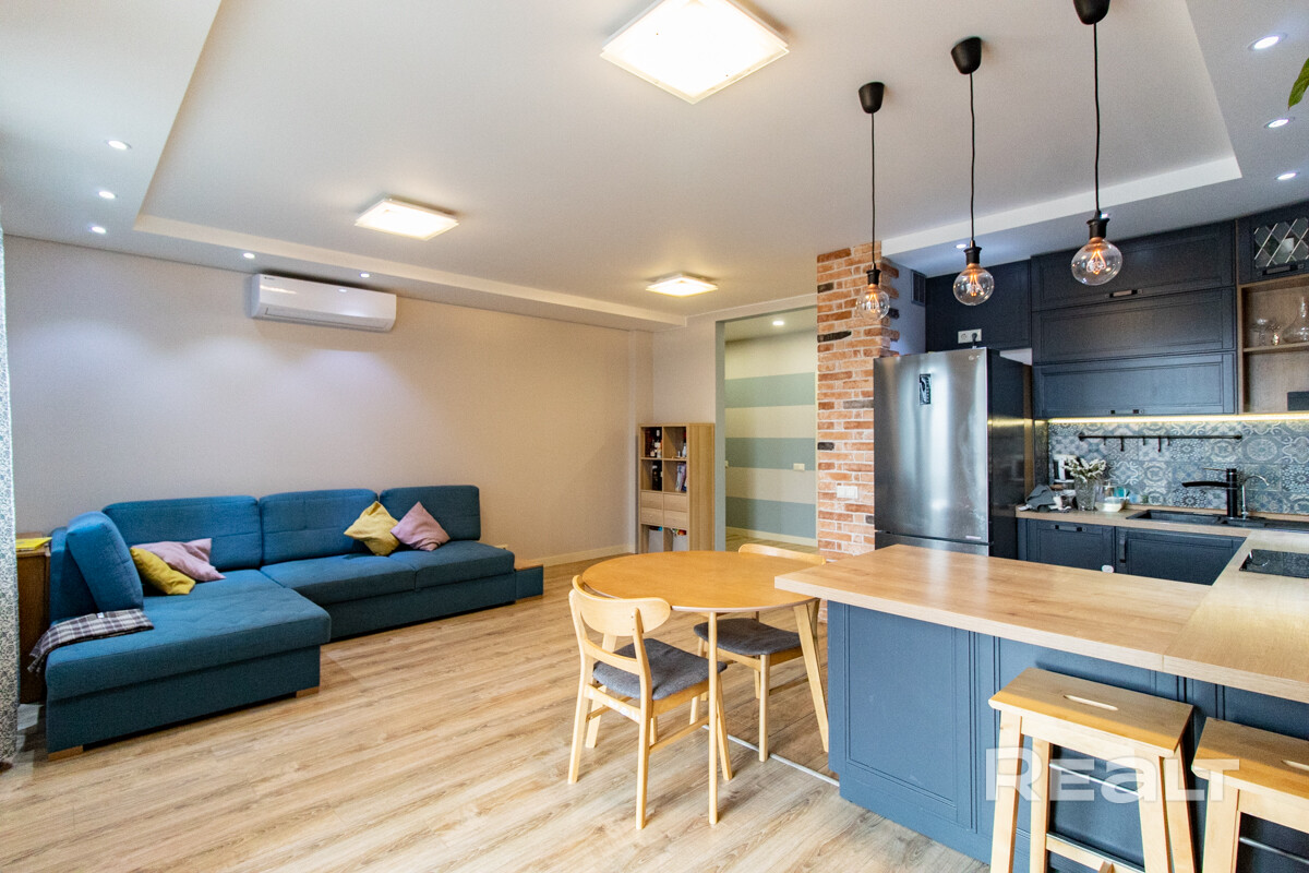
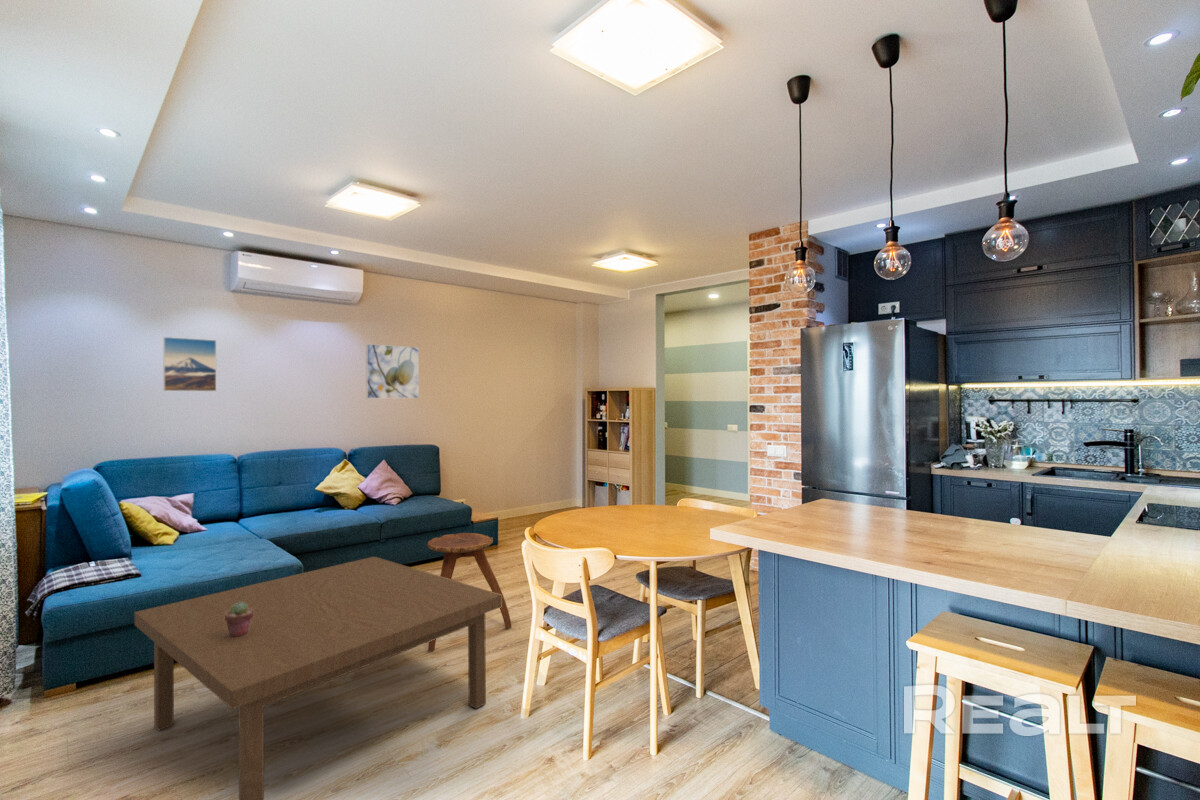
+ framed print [162,336,217,392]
+ coffee table [134,556,502,800]
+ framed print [365,343,420,399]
+ potted succulent [225,602,253,637]
+ stool [427,532,512,653]
